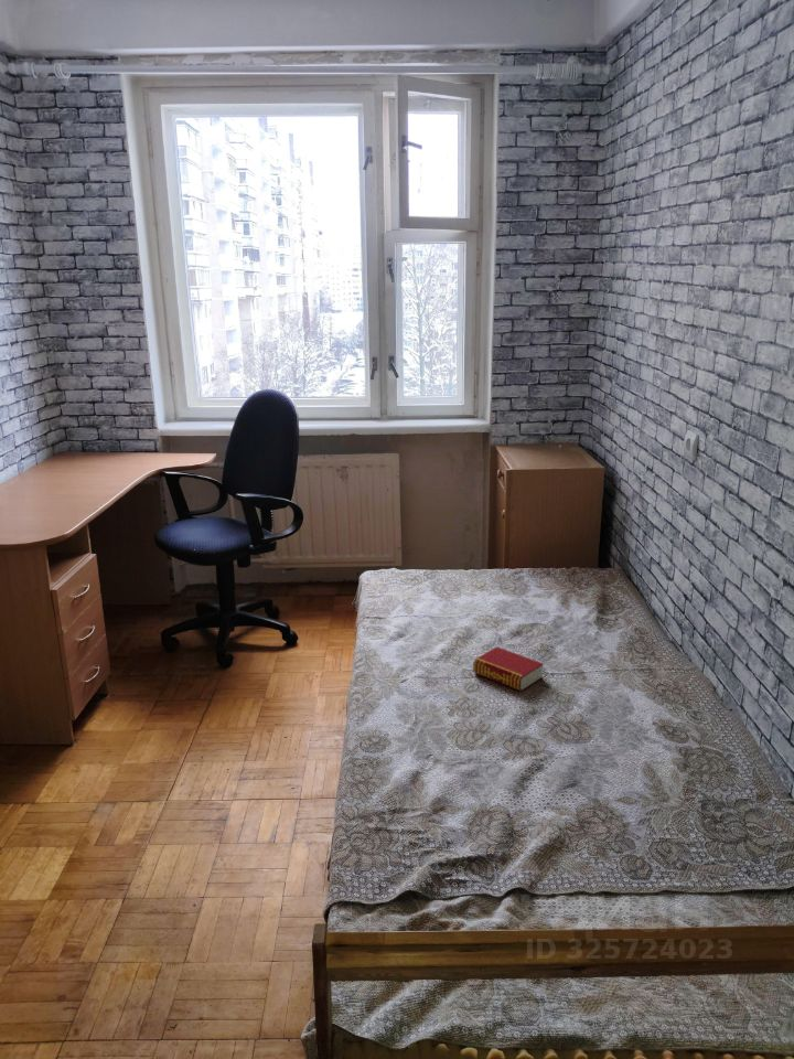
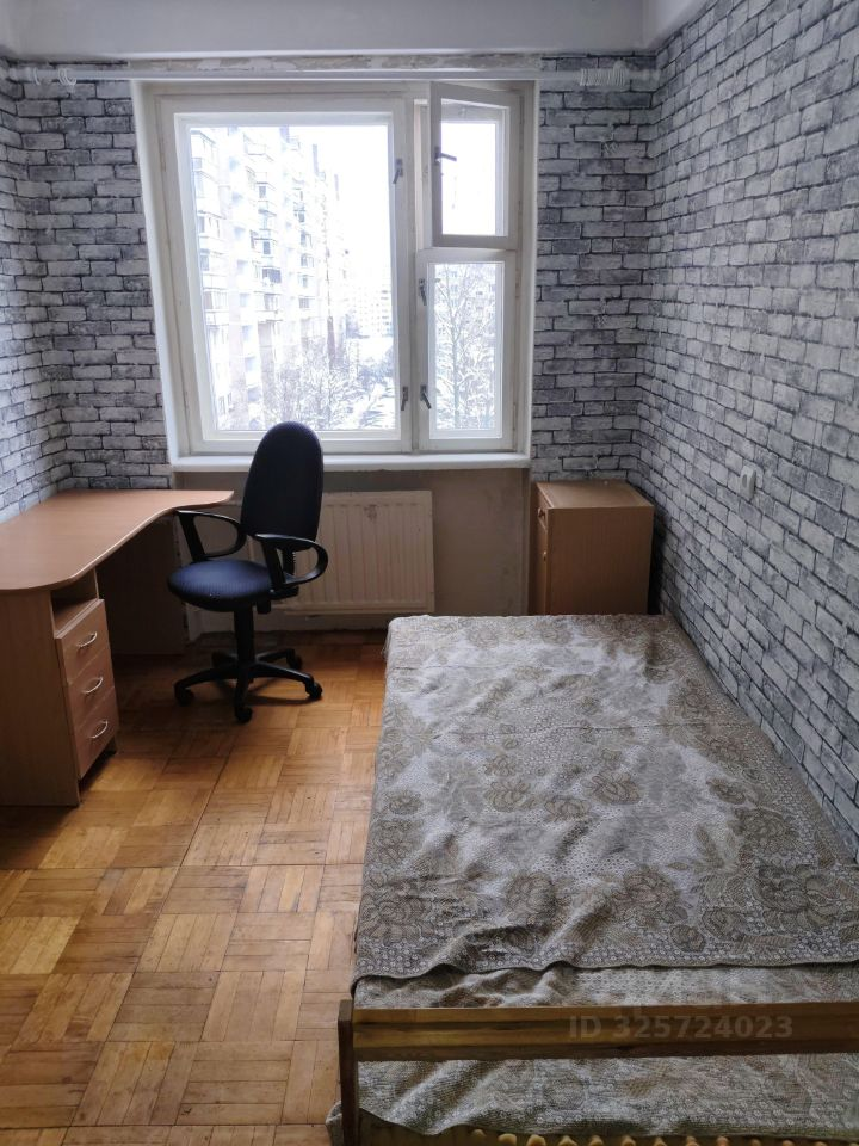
- book [472,645,545,693]
